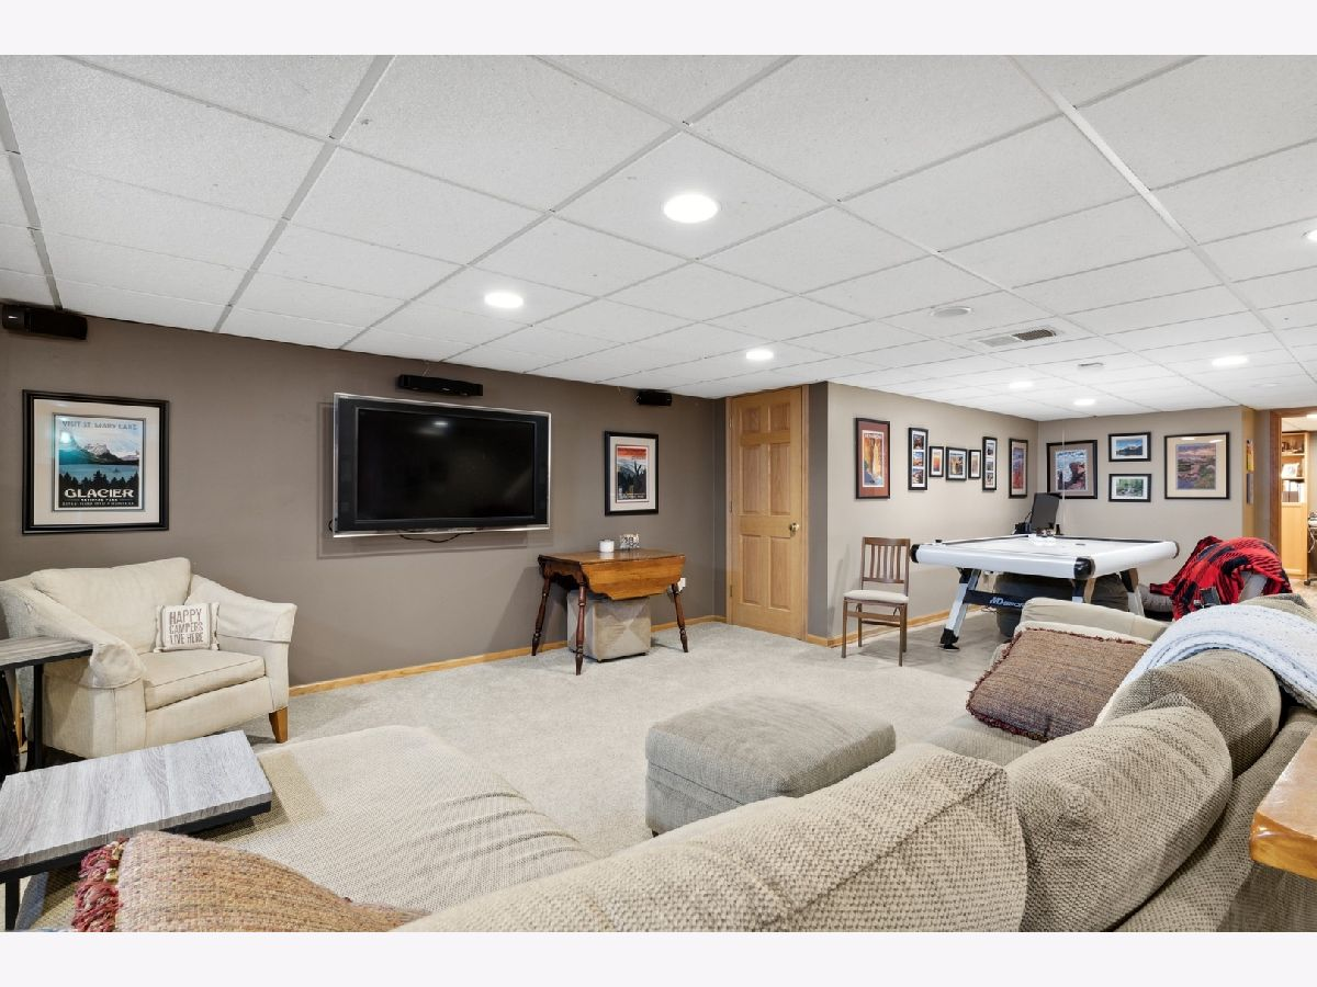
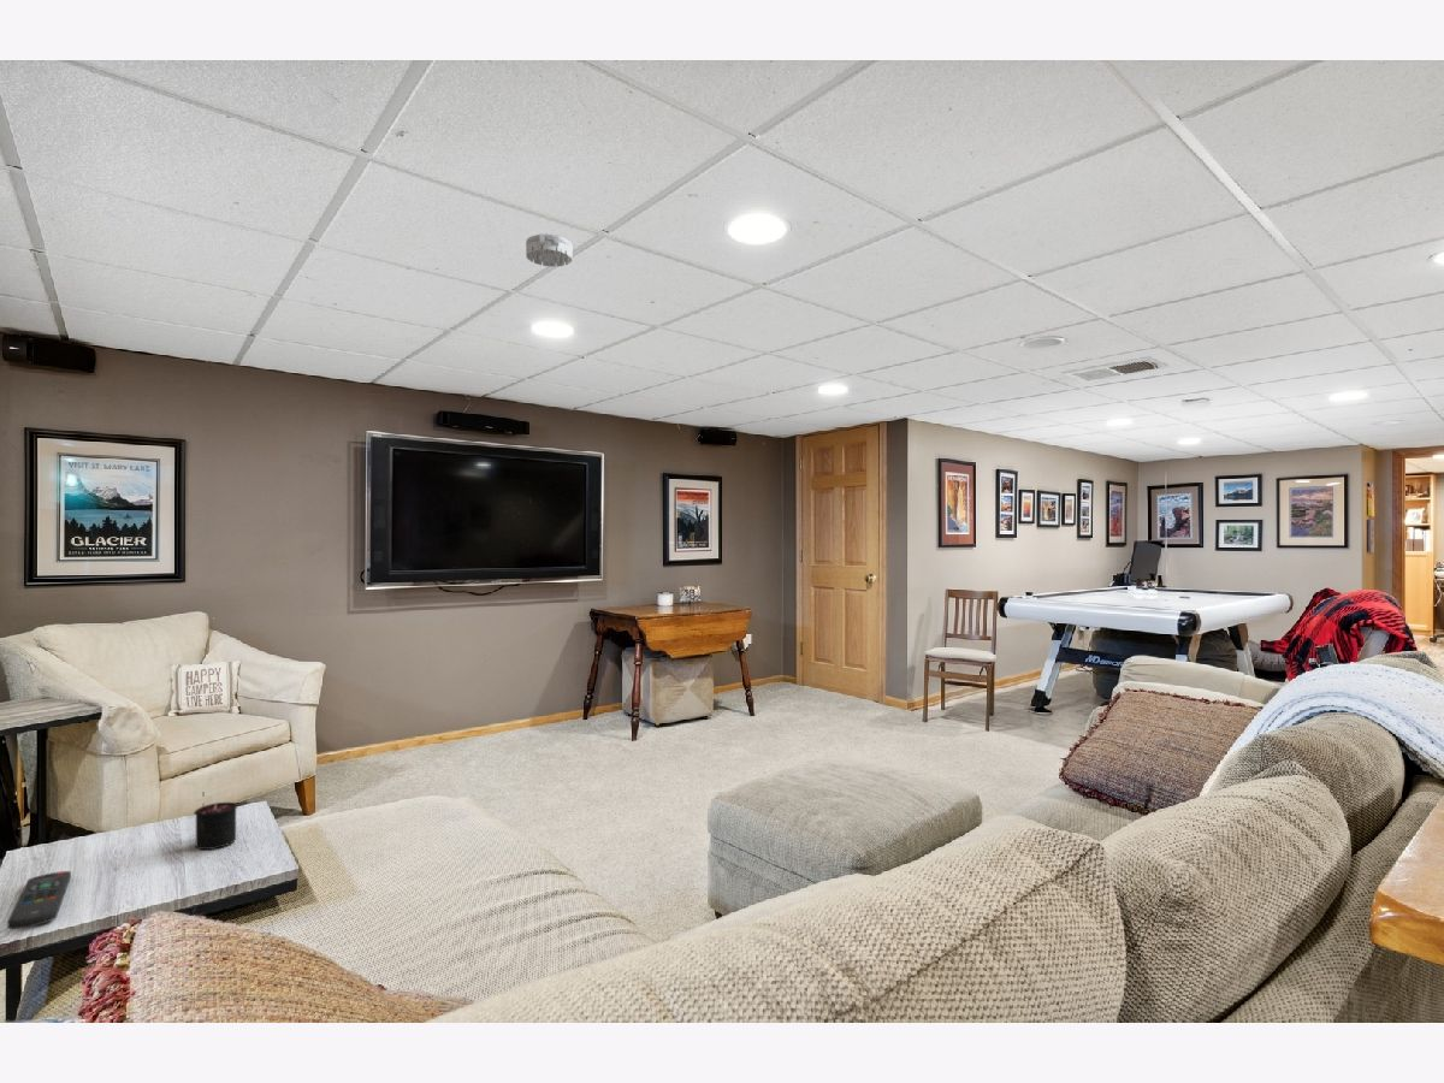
+ candle [193,791,239,851]
+ remote control [6,870,72,930]
+ smoke detector [525,232,573,268]
